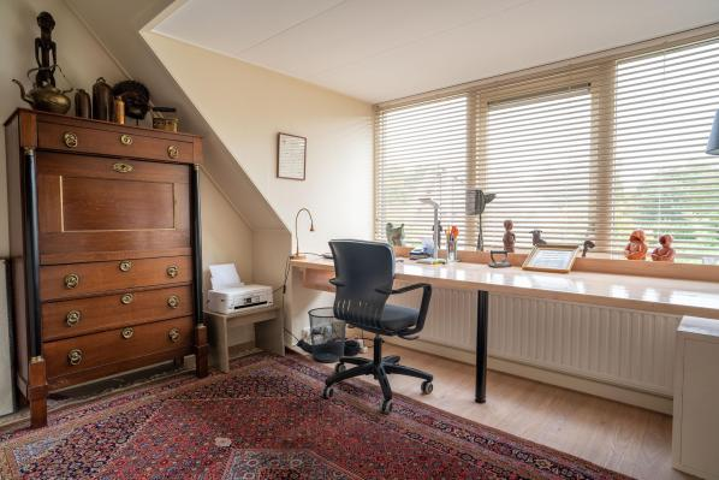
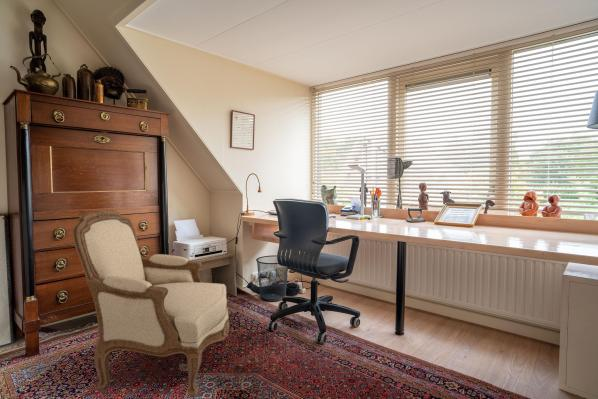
+ armchair [71,209,230,399]
